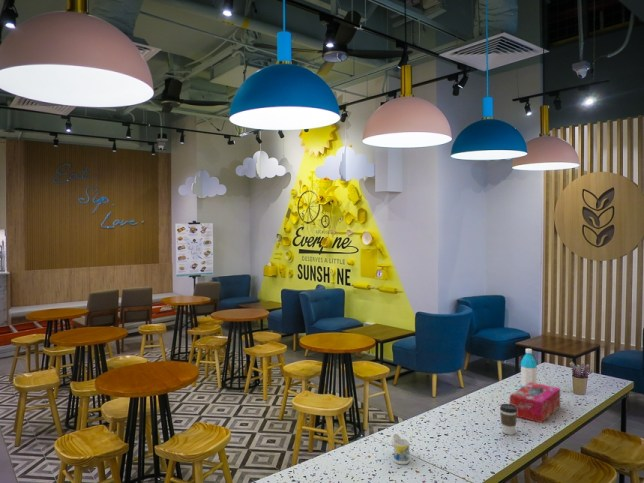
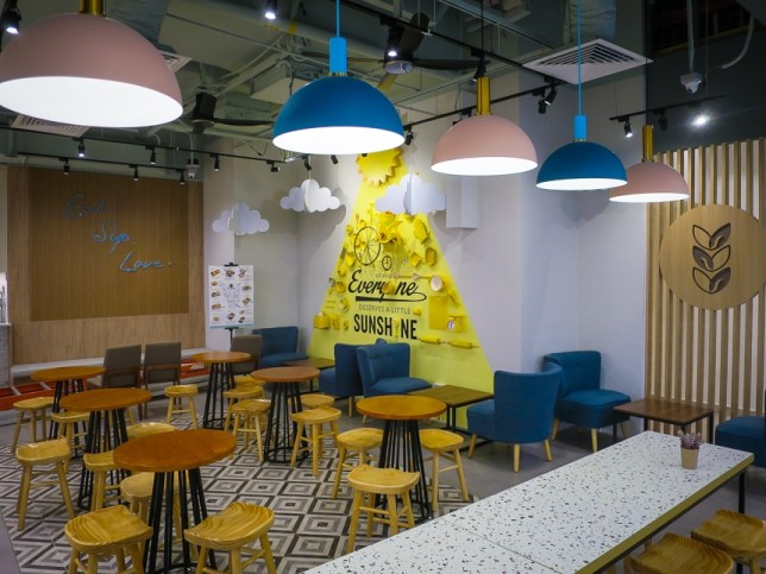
- cup [389,433,410,465]
- tissue box [509,382,561,424]
- water bottle [520,348,538,388]
- coffee cup [499,403,518,436]
